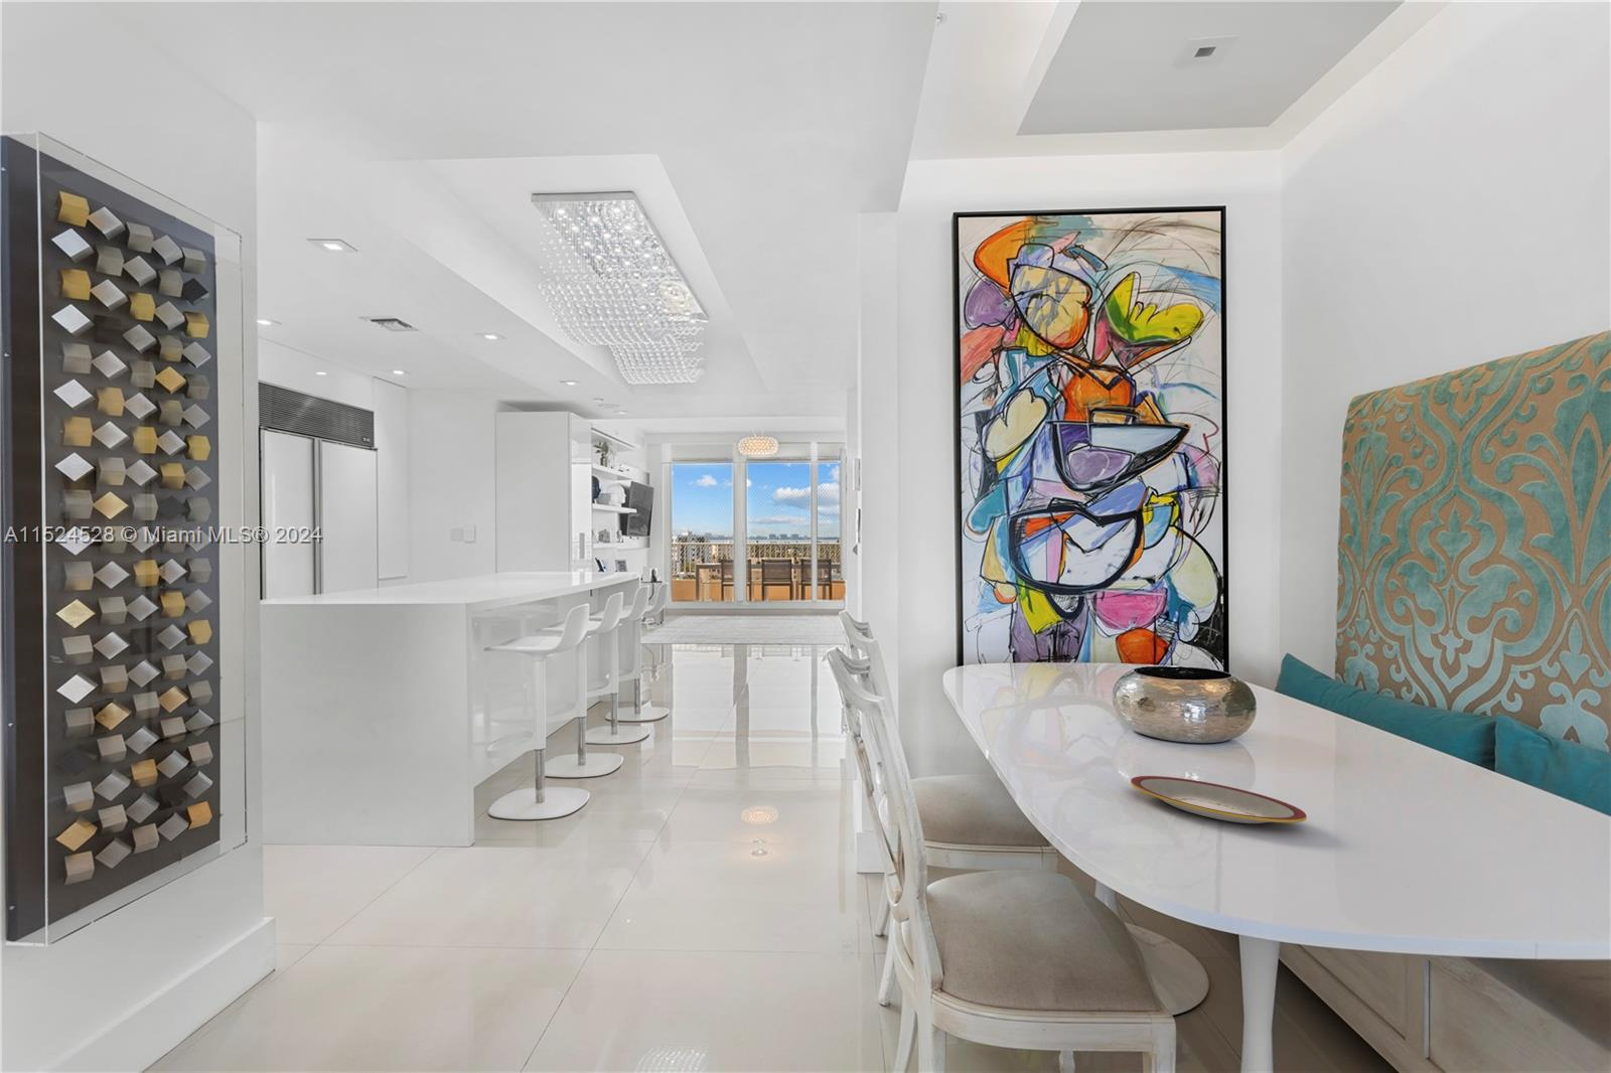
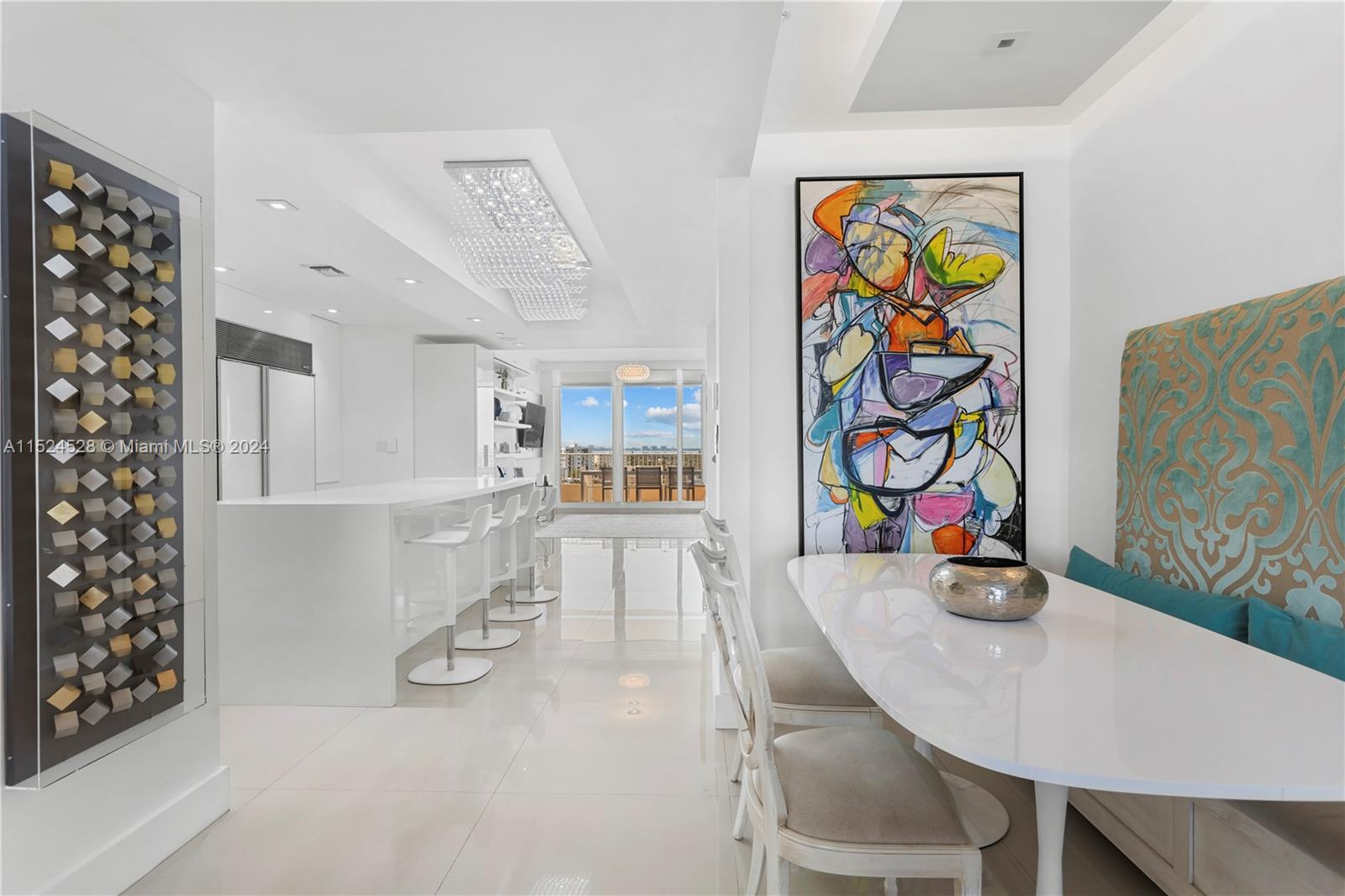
- plate [1129,775,1308,824]
